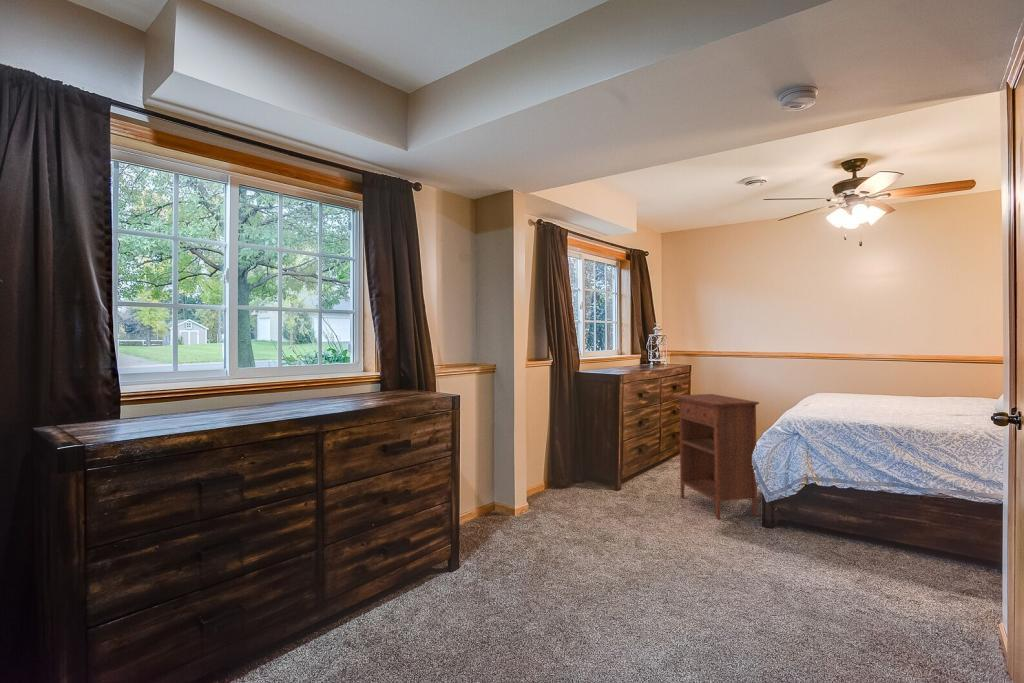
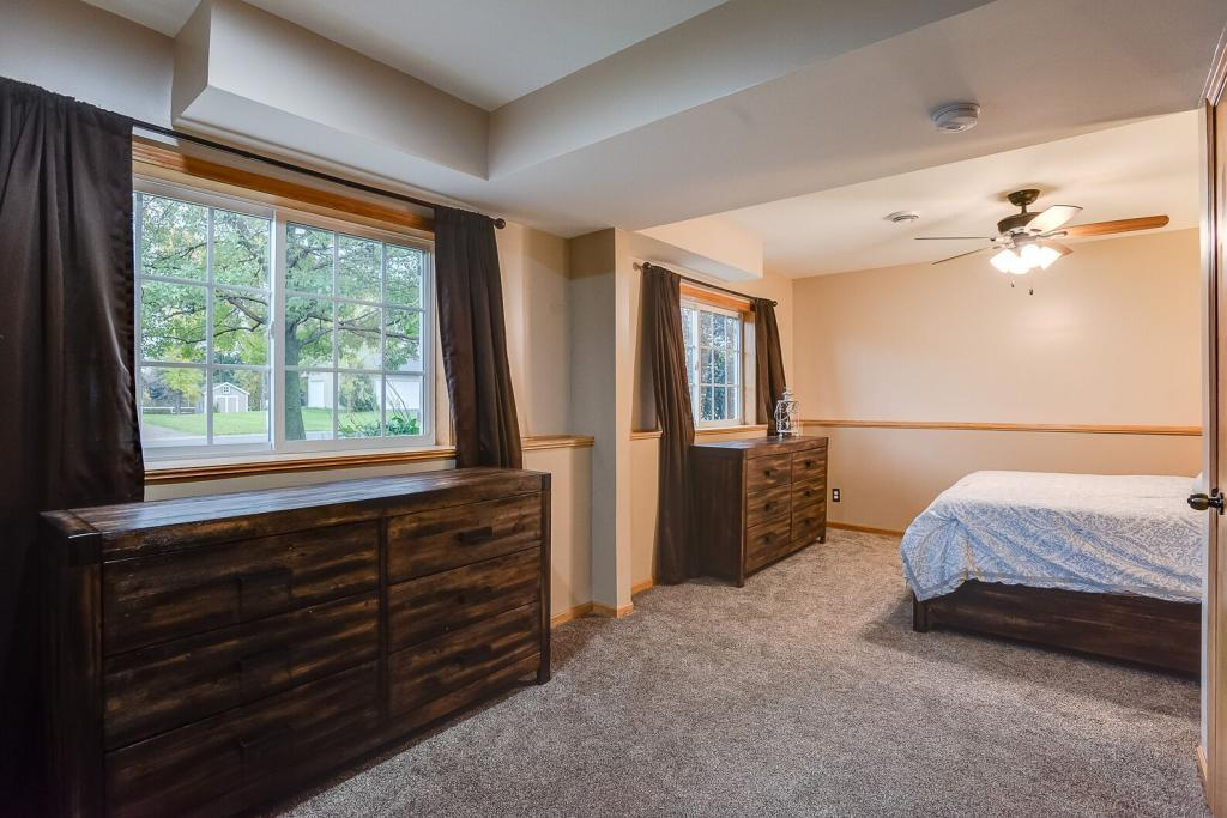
- nightstand [671,393,760,520]
